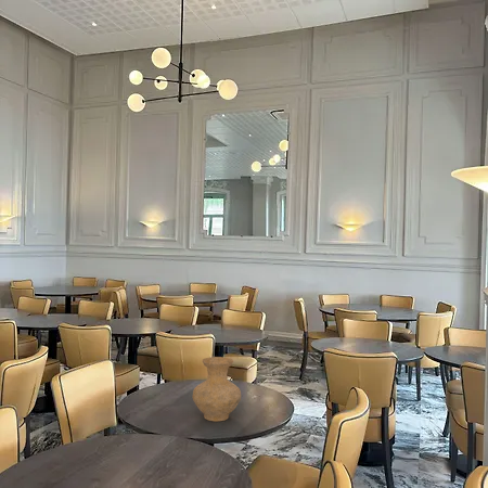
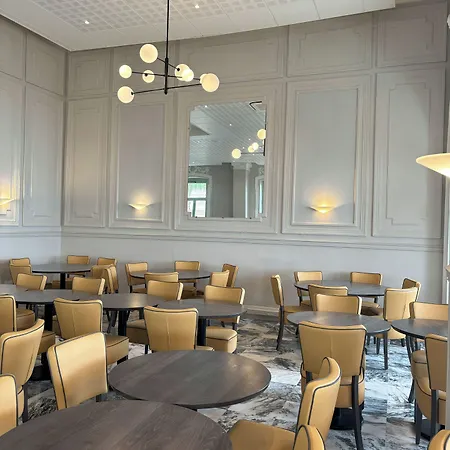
- vase [191,356,242,422]
